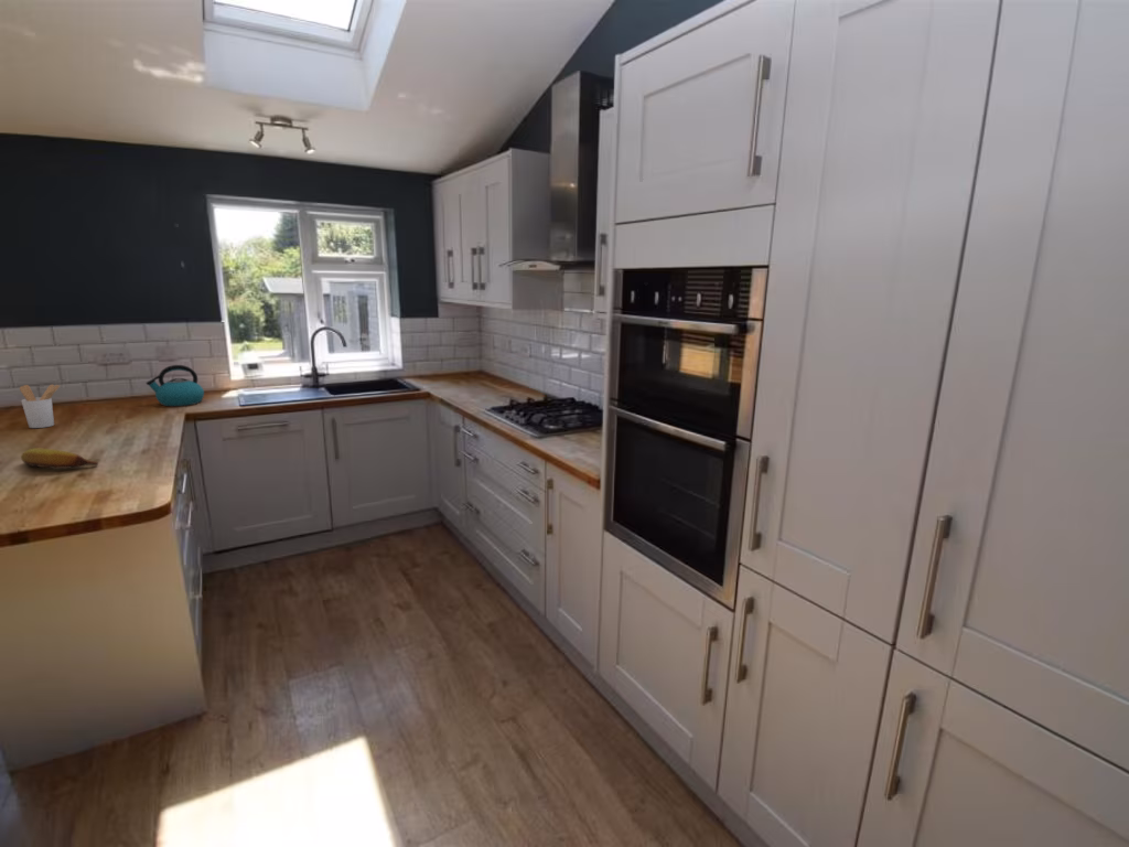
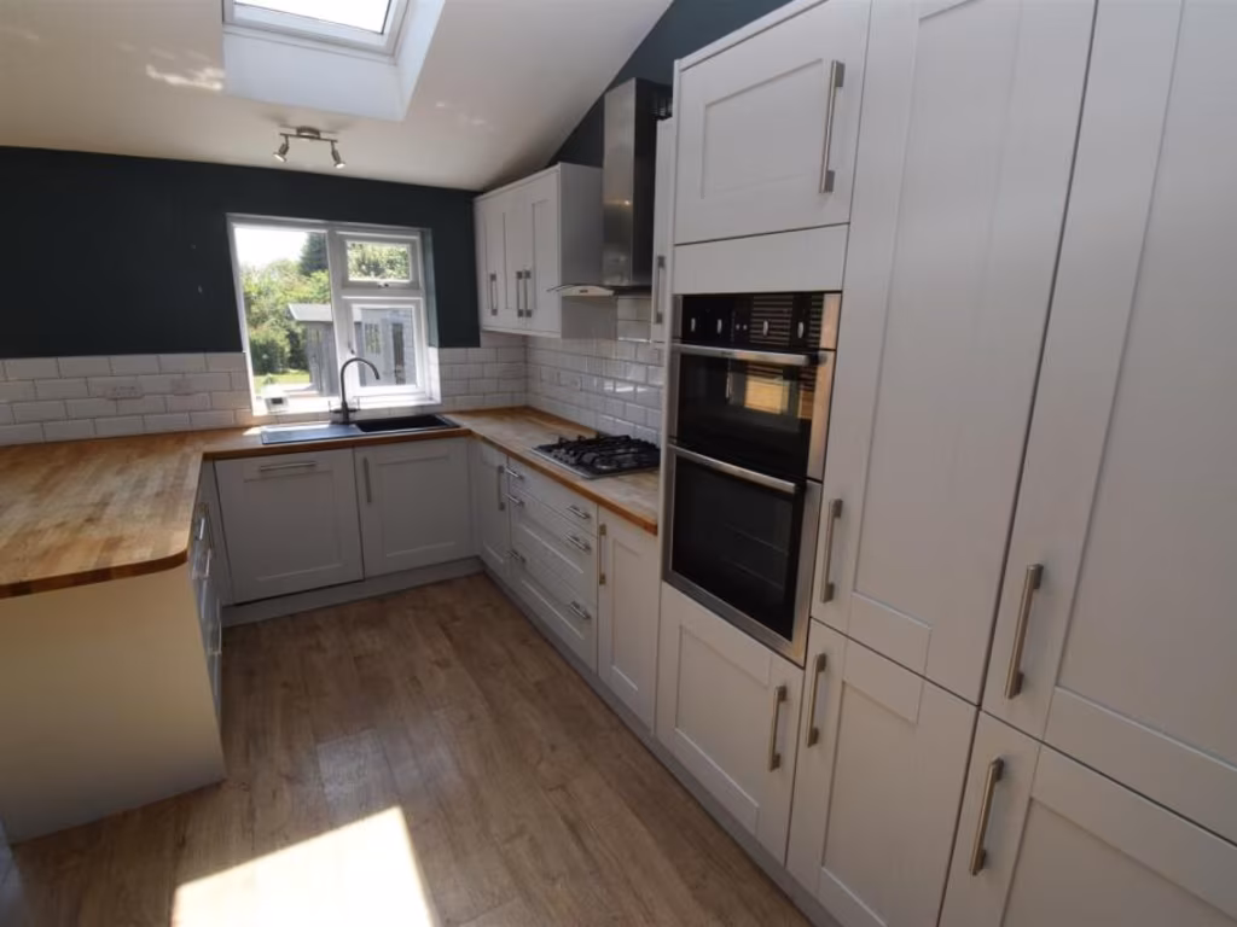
- fruit [20,448,99,470]
- kettle [146,364,205,407]
- utensil holder [19,384,61,429]
